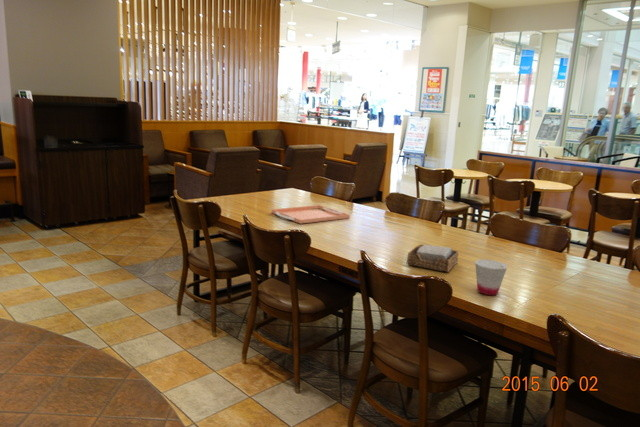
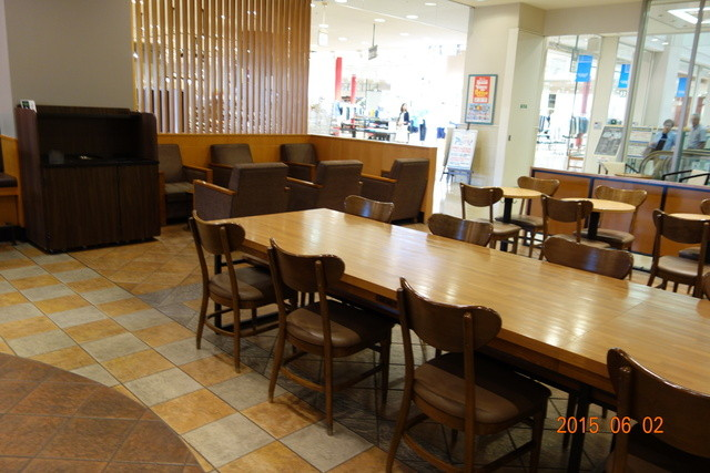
- napkin holder [406,243,459,273]
- serving tray [270,204,351,225]
- cup [474,259,508,296]
